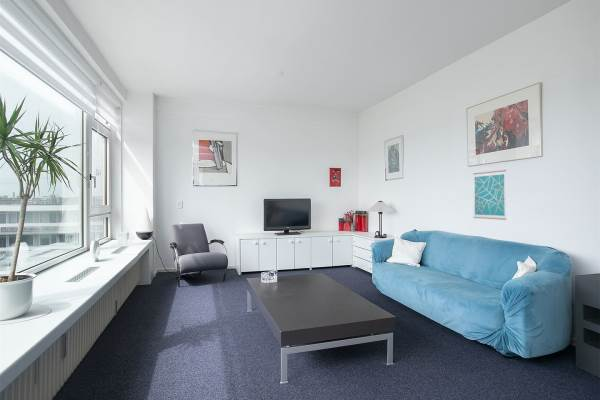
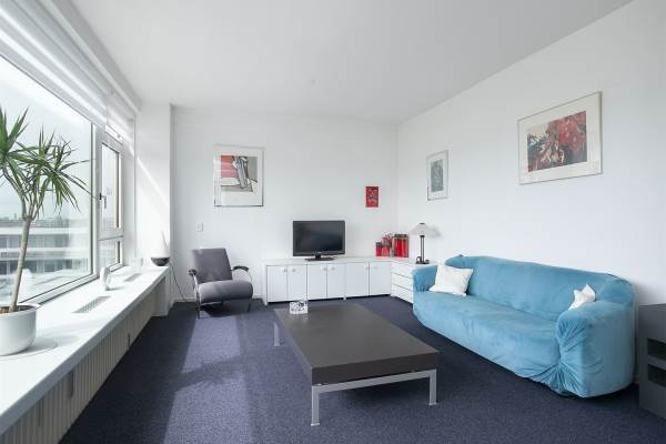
- wall art [472,169,507,221]
